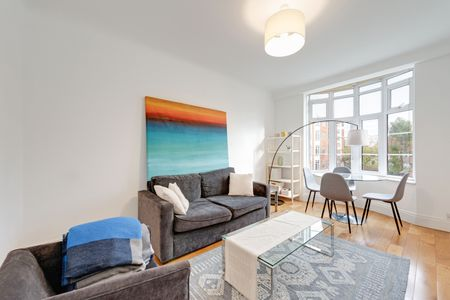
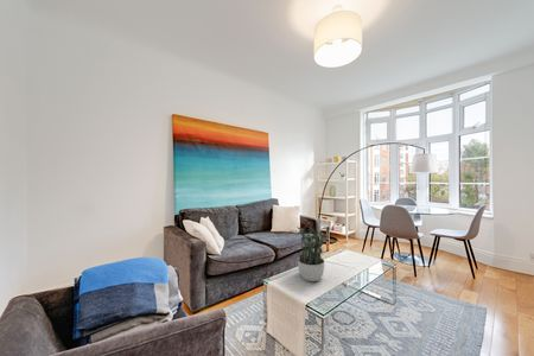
+ potted plant [297,224,330,282]
